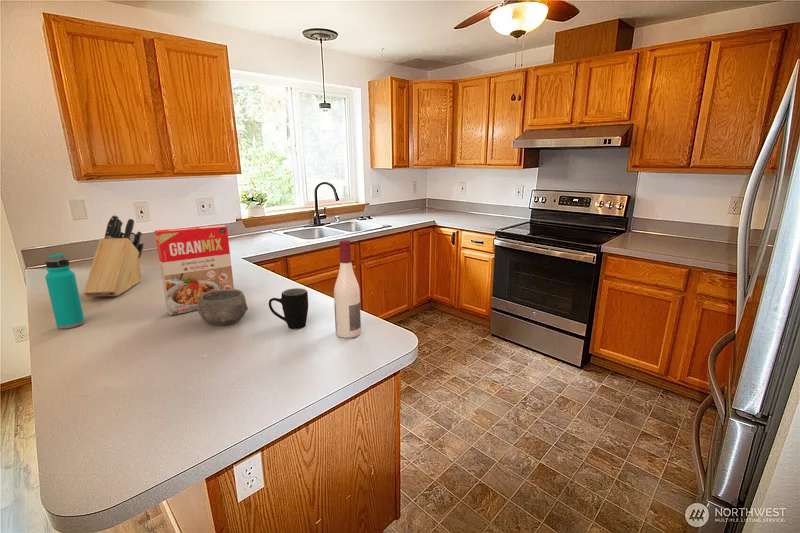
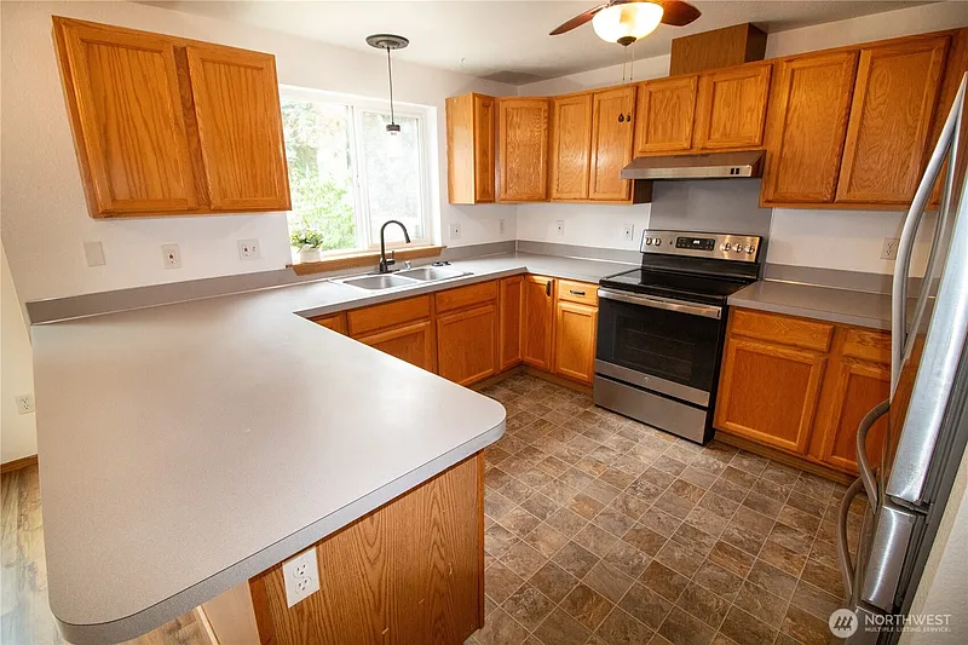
- water bottle [44,252,86,330]
- cereal box [154,224,235,316]
- mug [268,287,309,330]
- alcohol [333,239,362,339]
- bowl [197,288,249,326]
- knife block [83,214,145,298]
